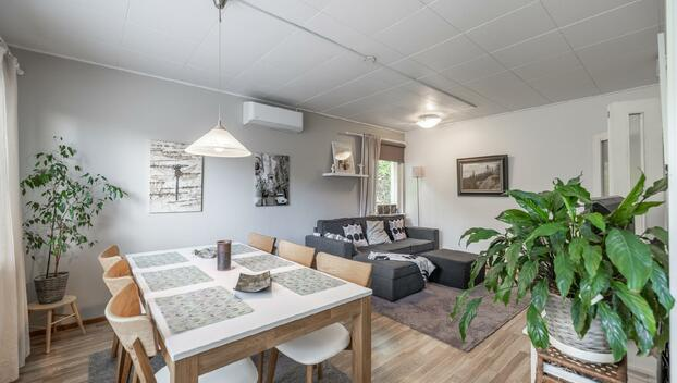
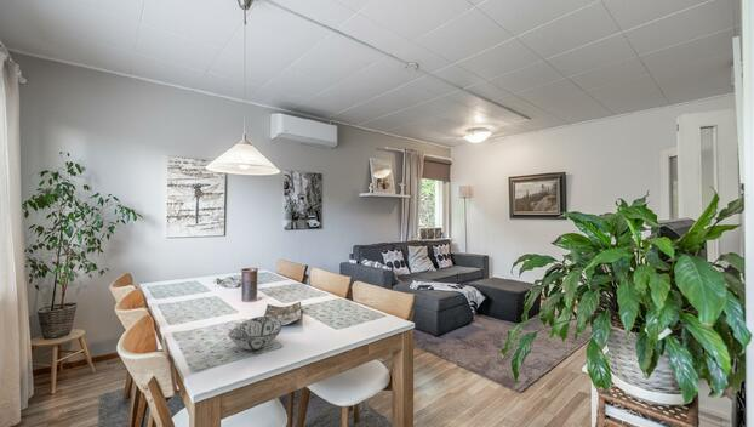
+ decorative bowl [227,315,284,351]
